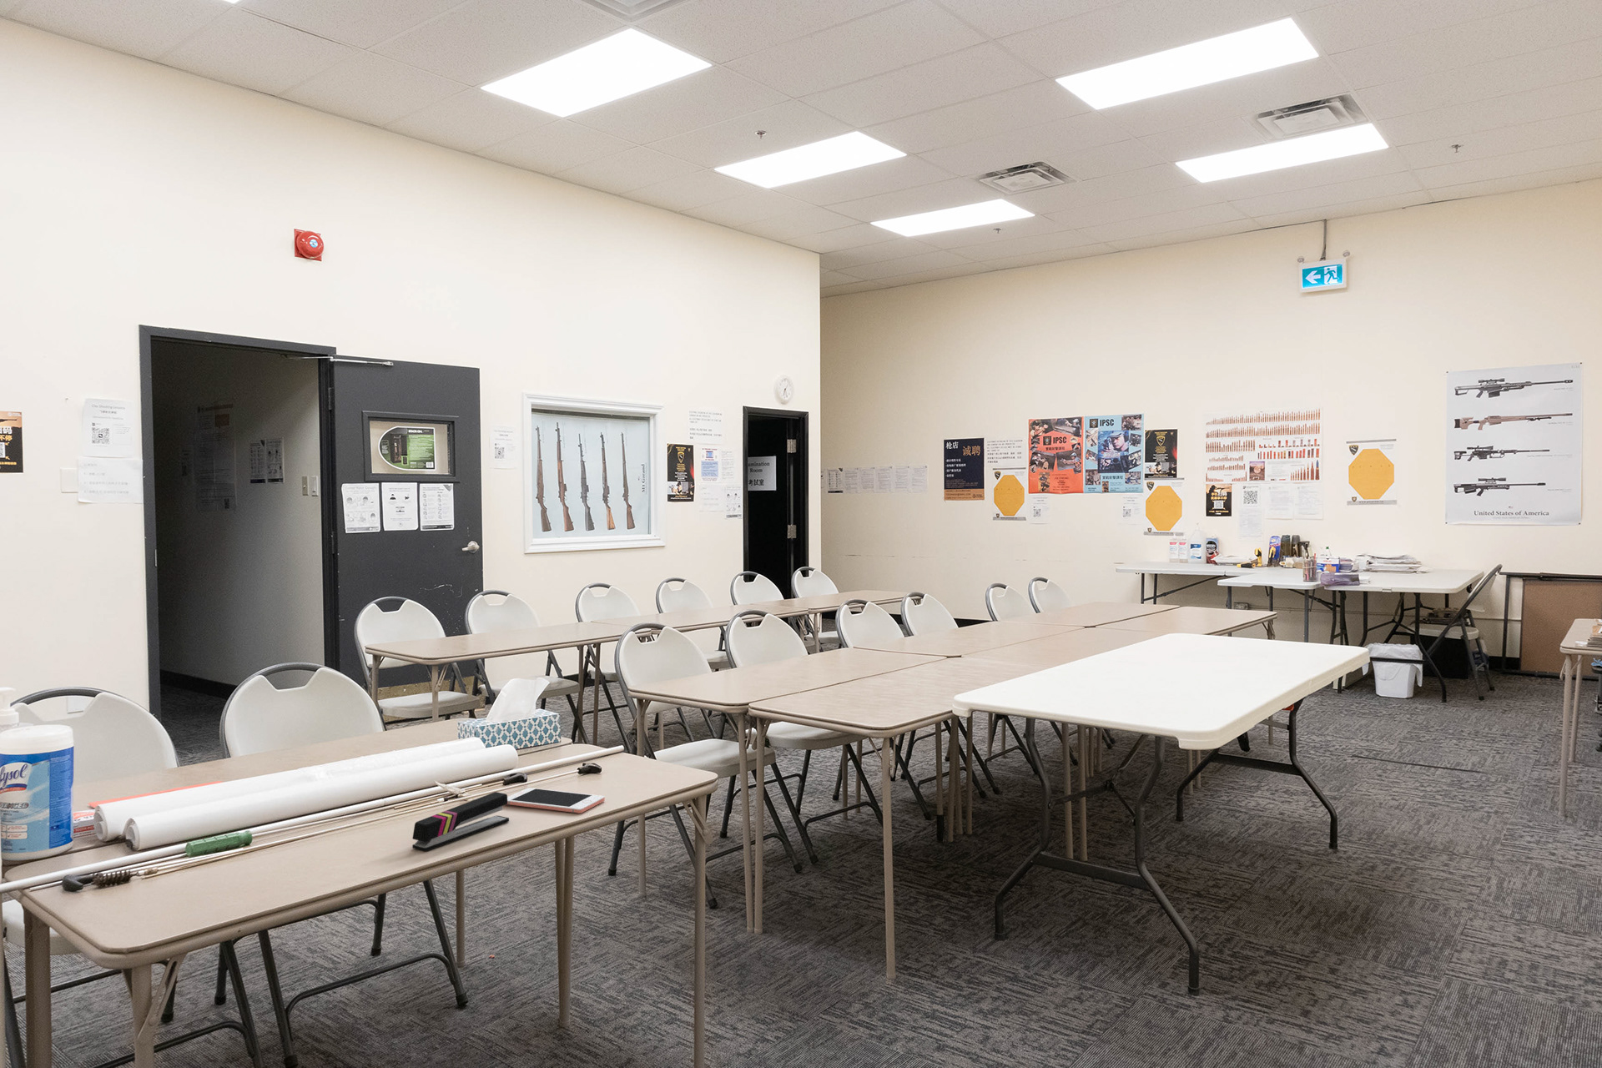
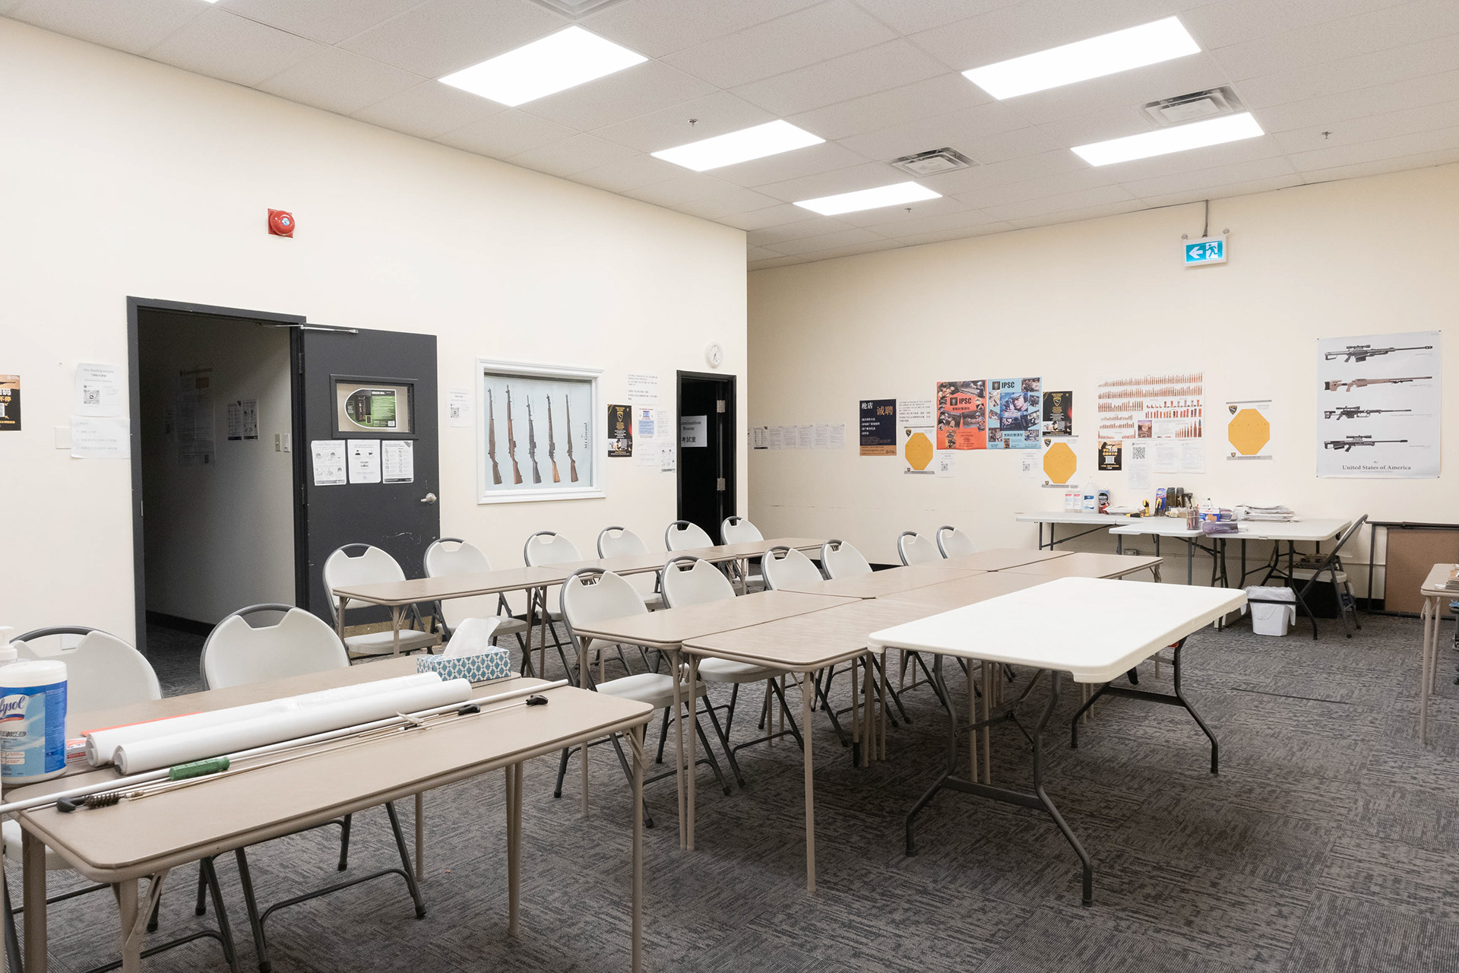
- cell phone [508,787,606,814]
- stapler [411,791,510,852]
